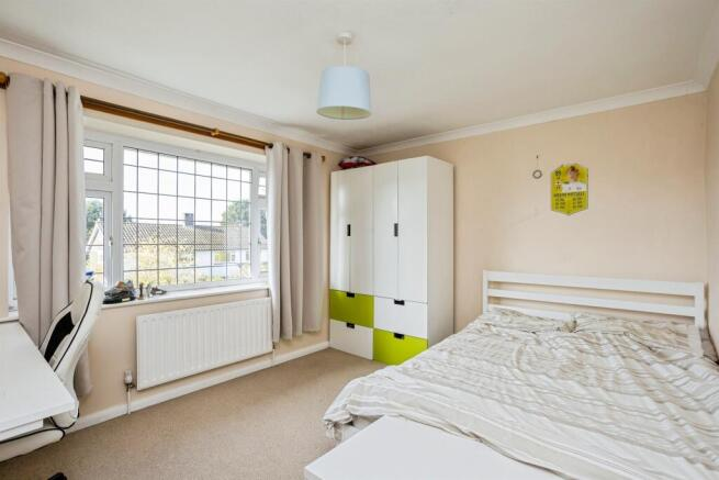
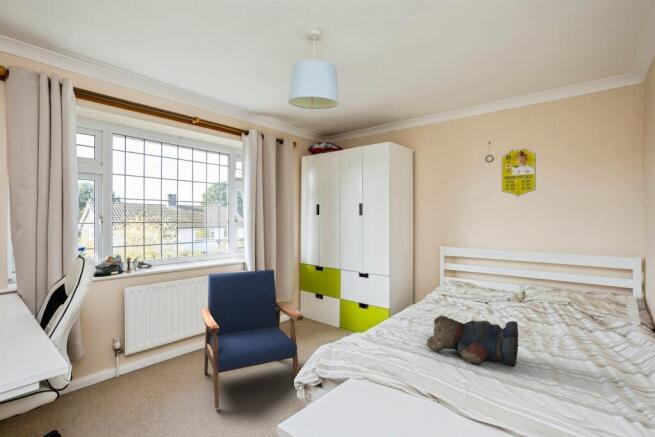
+ teddy bear [426,315,520,367]
+ armchair [201,269,304,409]
